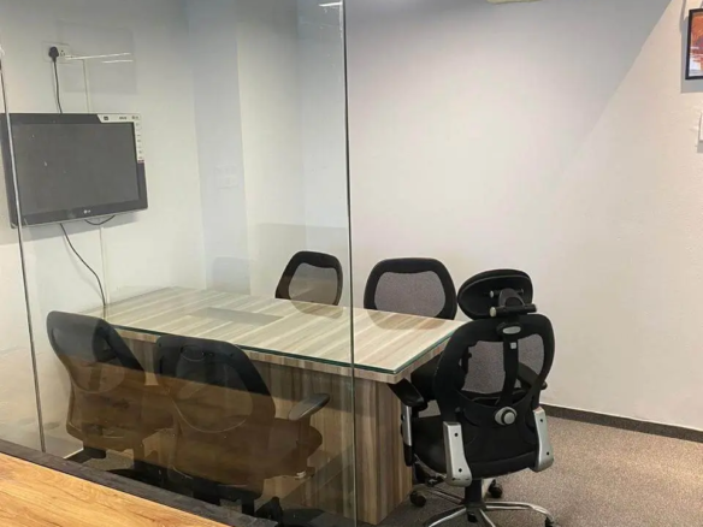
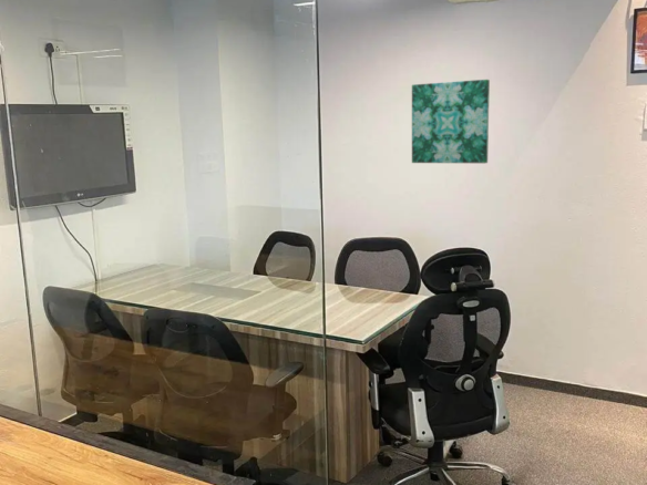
+ wall art [411,79,491,164]
